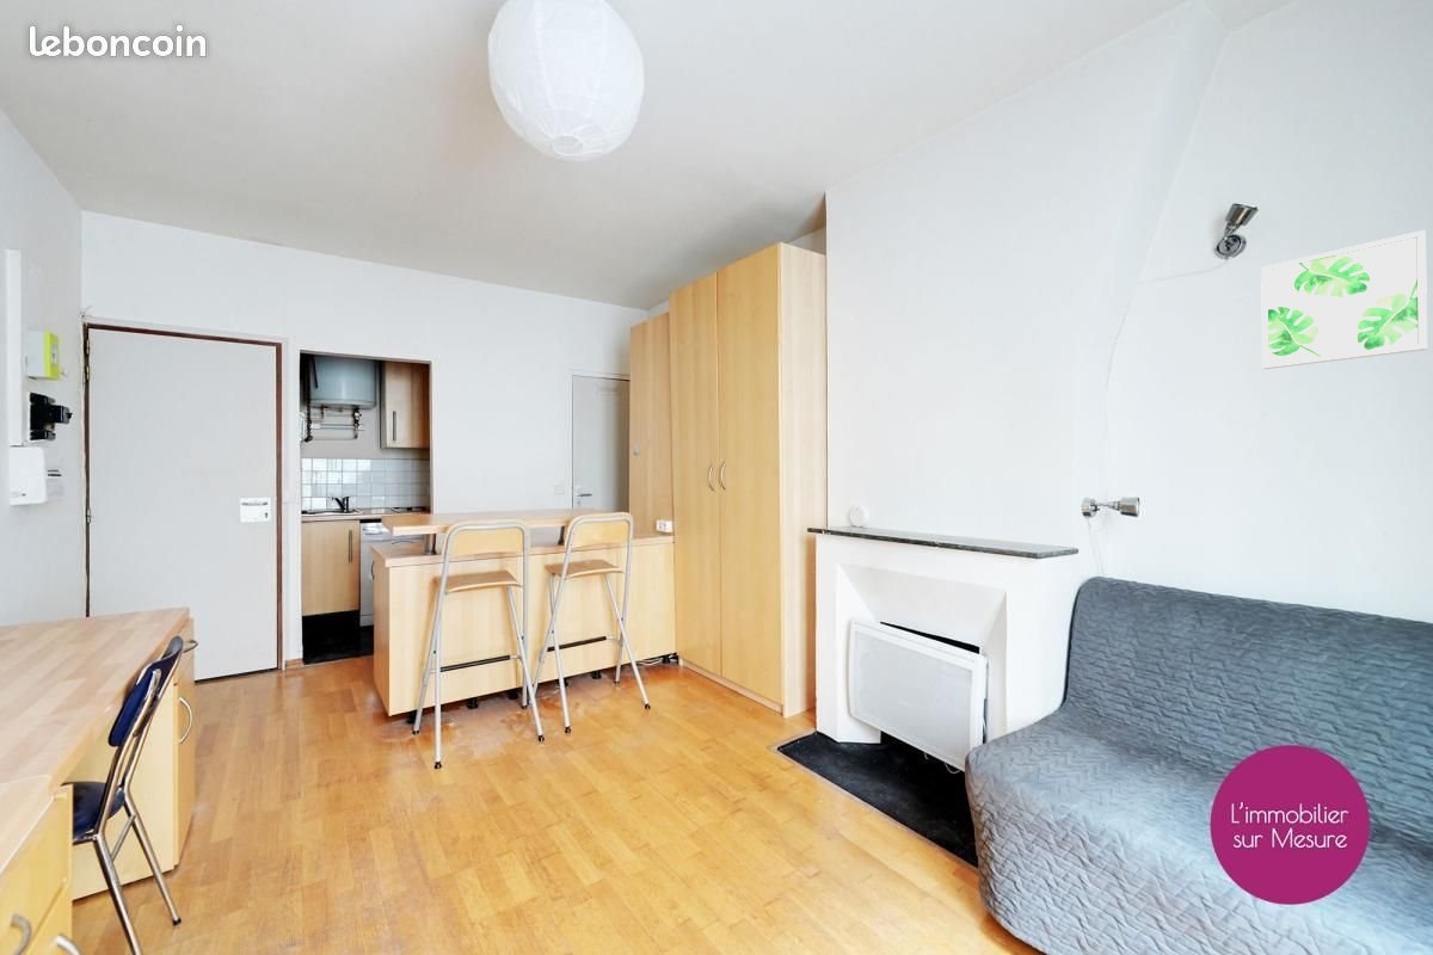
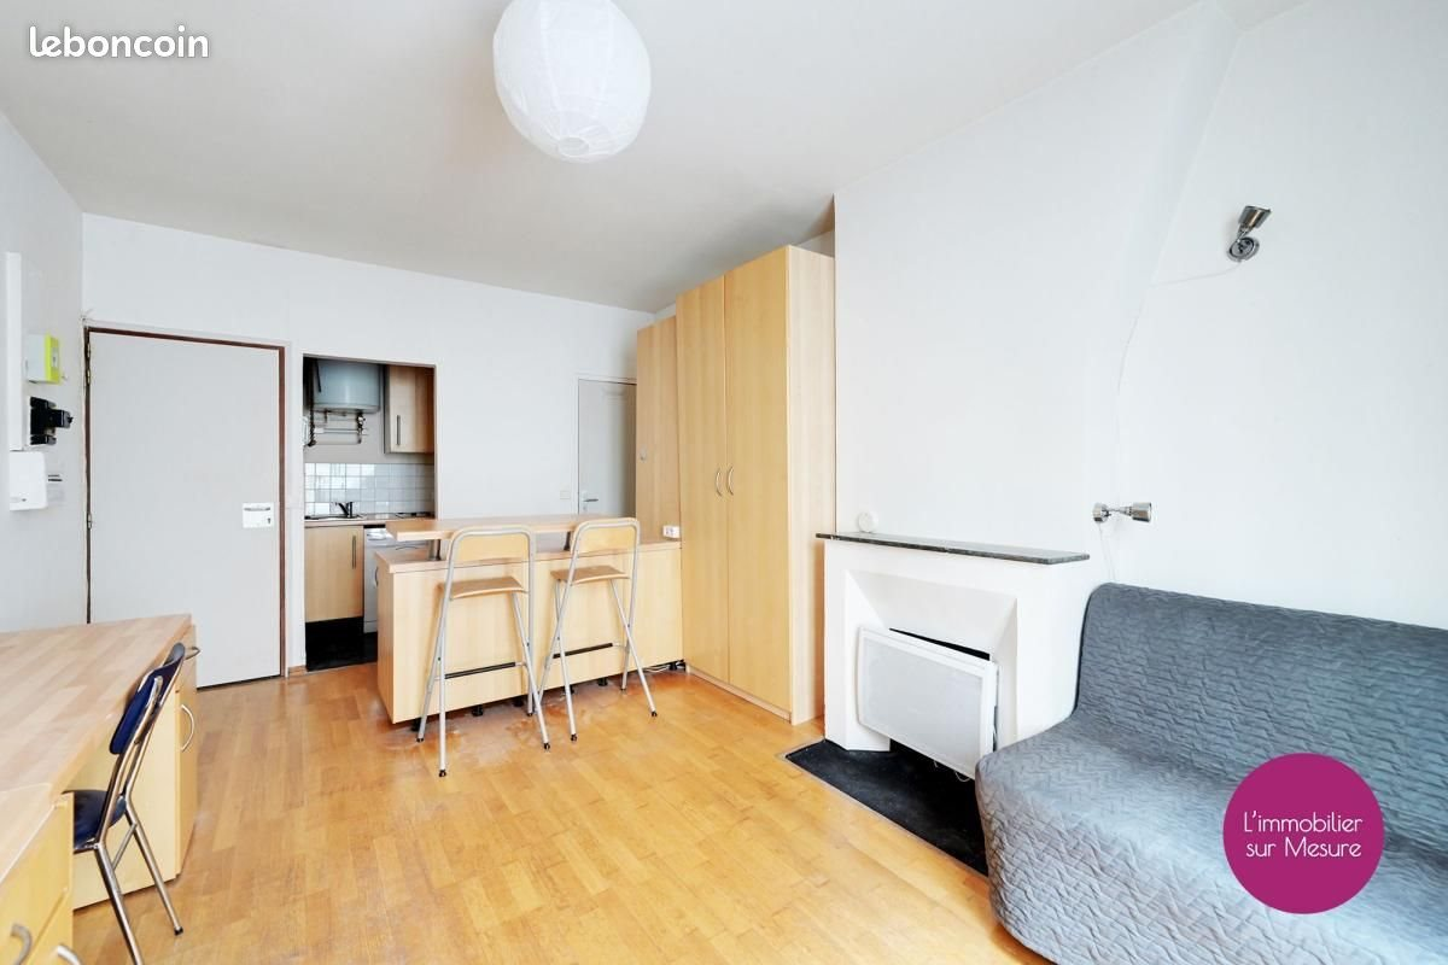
- wall art [1260,229,1428,370]
